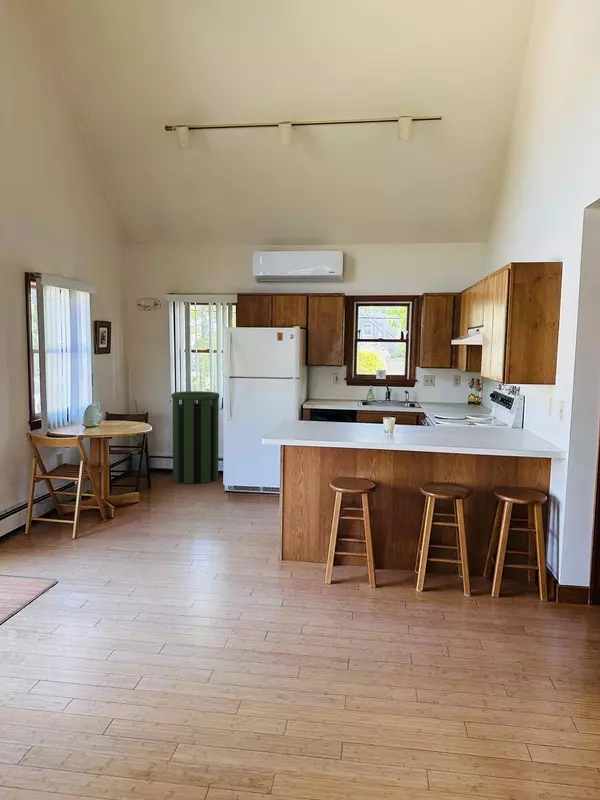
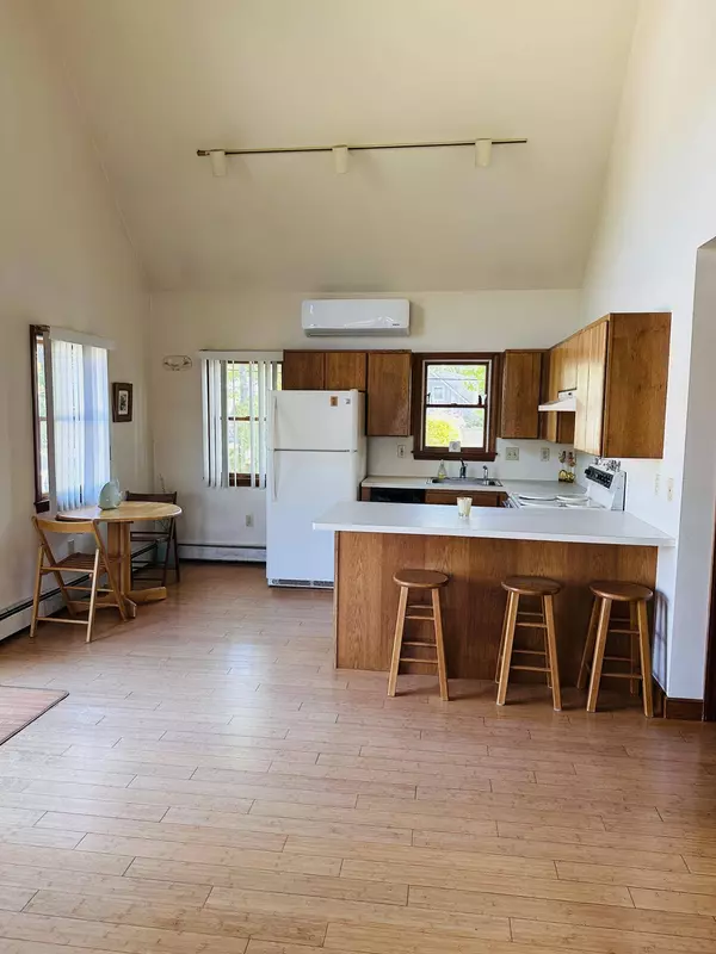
- trash can [170,390,220,485]
